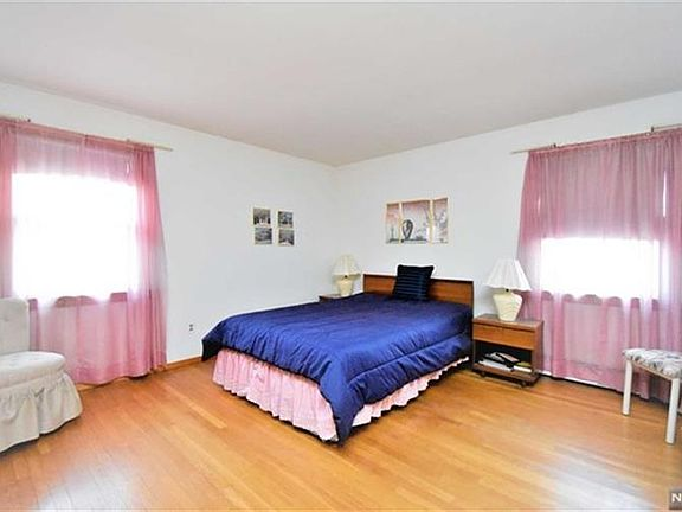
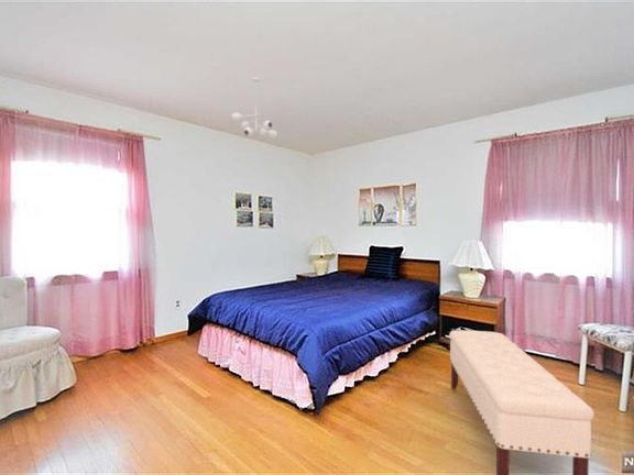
+ bench [448,330,595,475]
+ ceiling light fixture [231,77,278,140]
